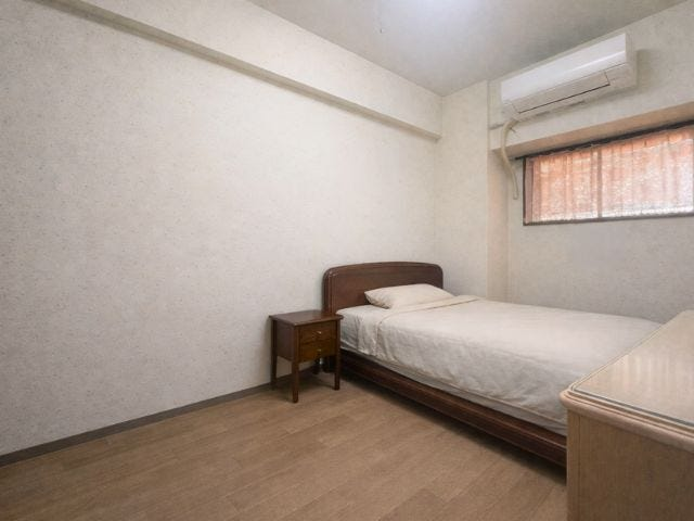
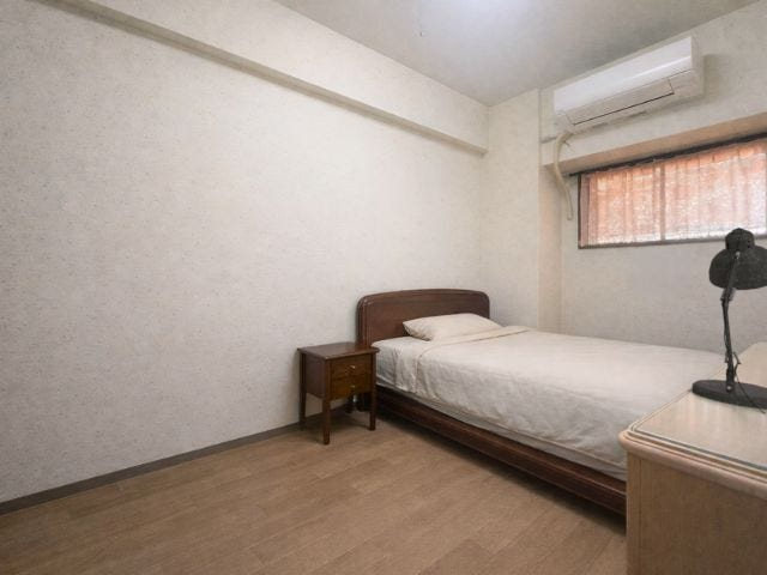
+ desk lamp [691,226,767,414]
